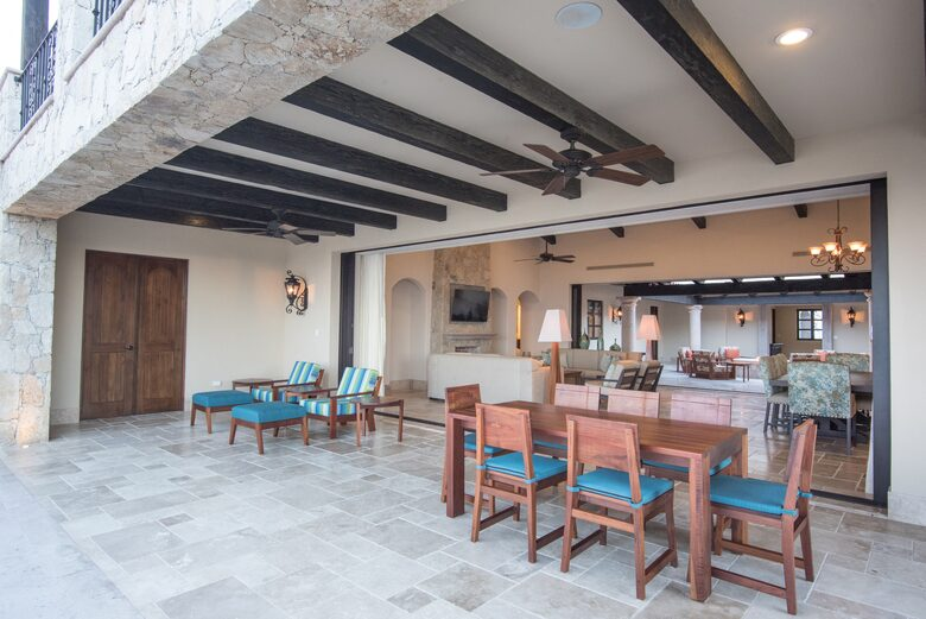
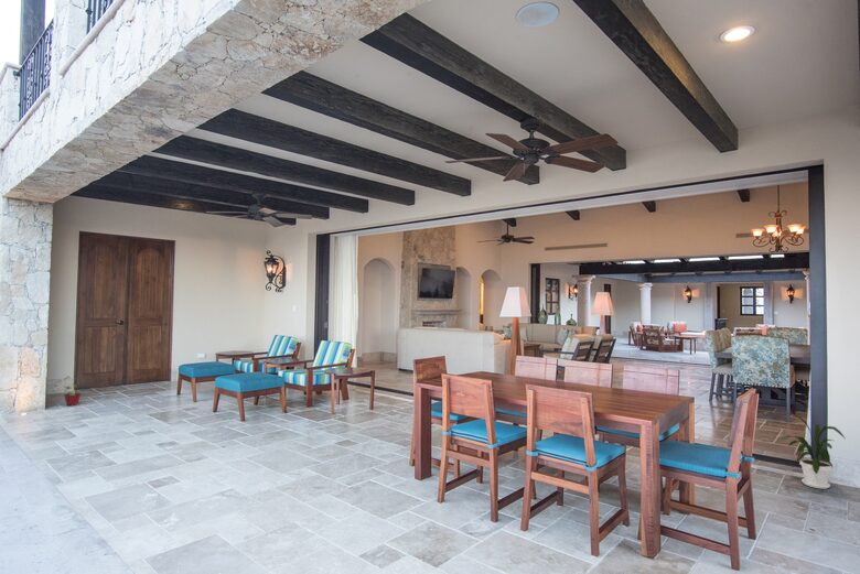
+ potted plant [51,376,82,407]
+ house plant [778,412,846,490]
